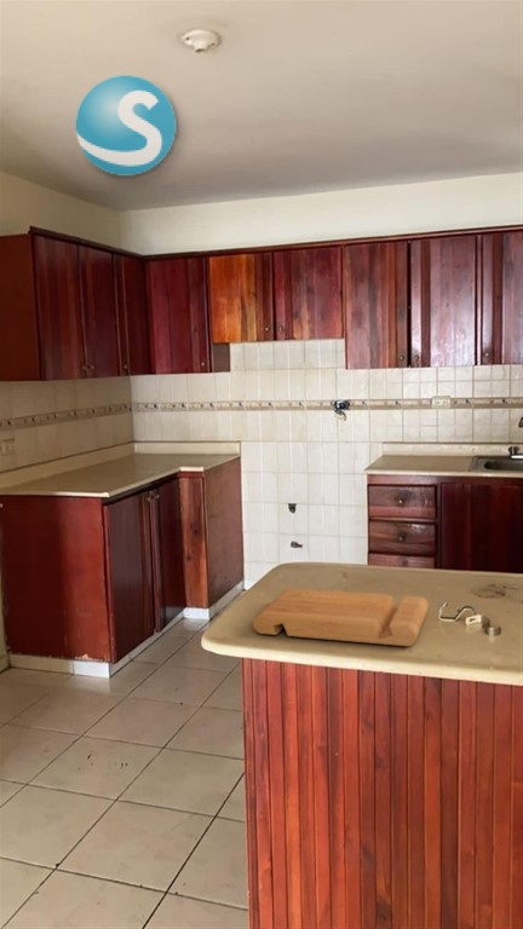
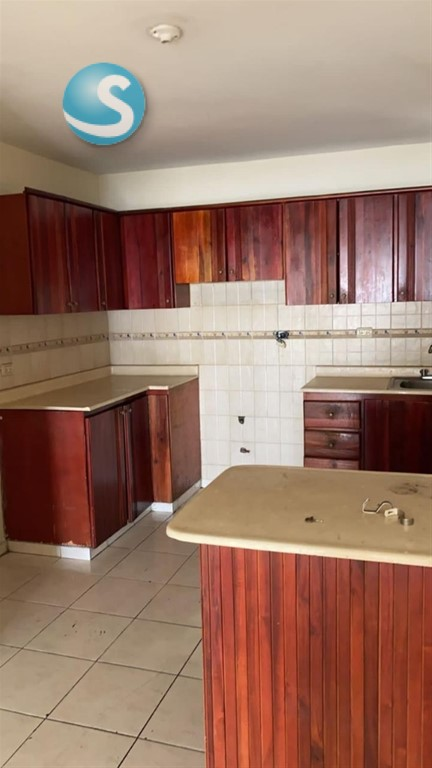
- cutting board [252,587,430,647]
